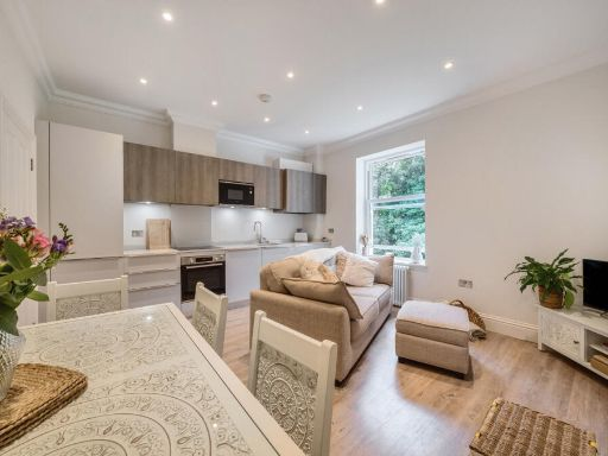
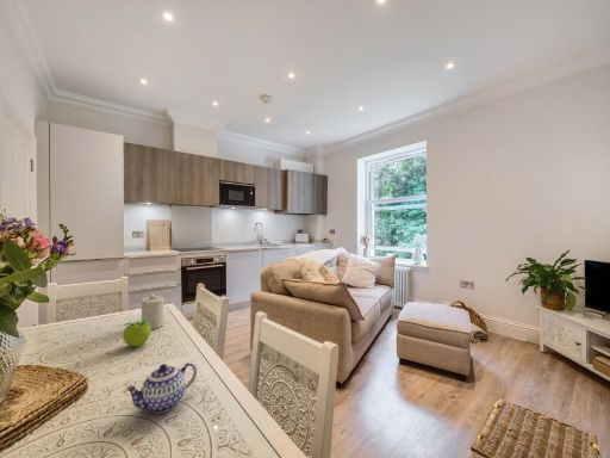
+ candle [141,292,166,330]
+ teapot [124,361,198,414]
+ fruit [122,320,152,348]
